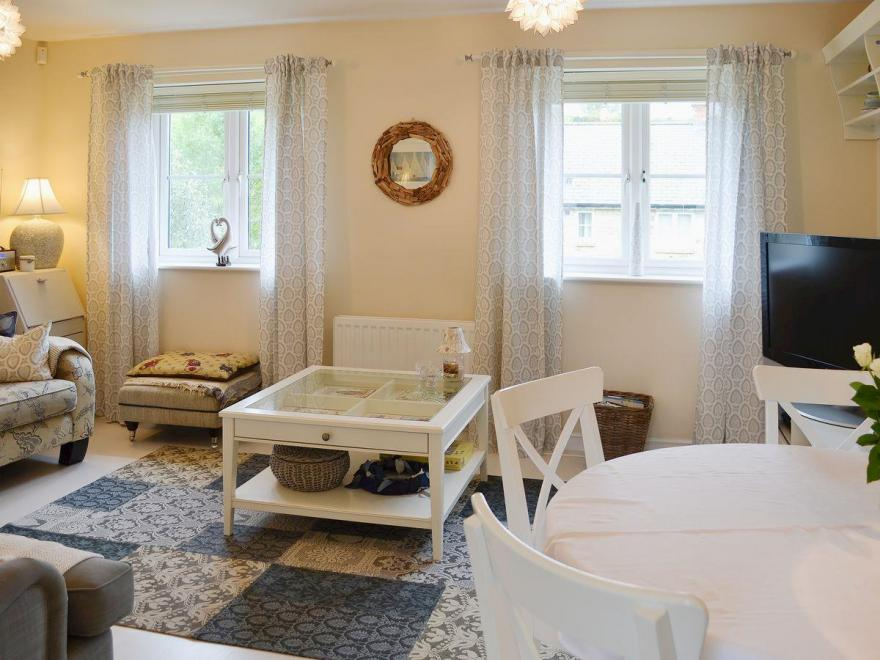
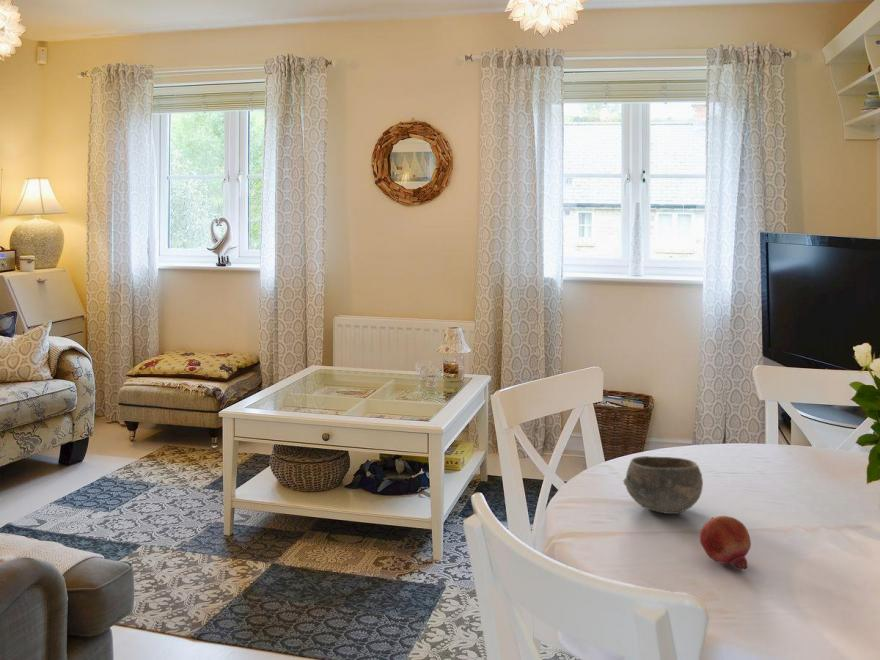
+ fruit [699,515,752,571]
+ bowl [622,455,704,515]
